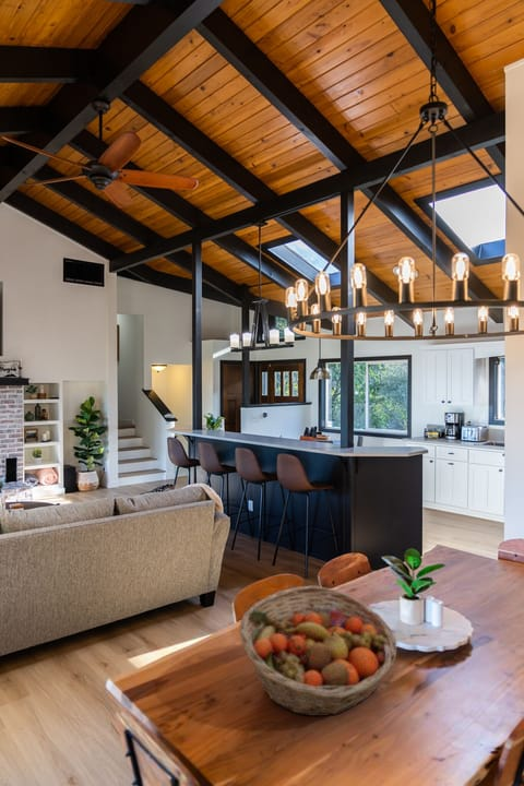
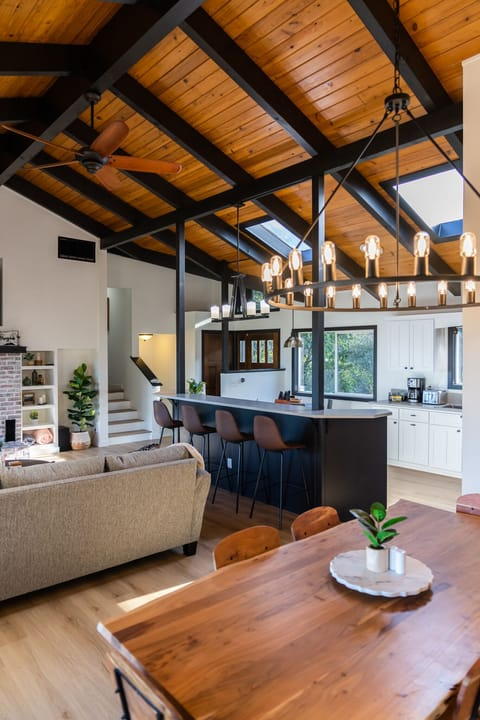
- fruit basket [238,585,397,717]
